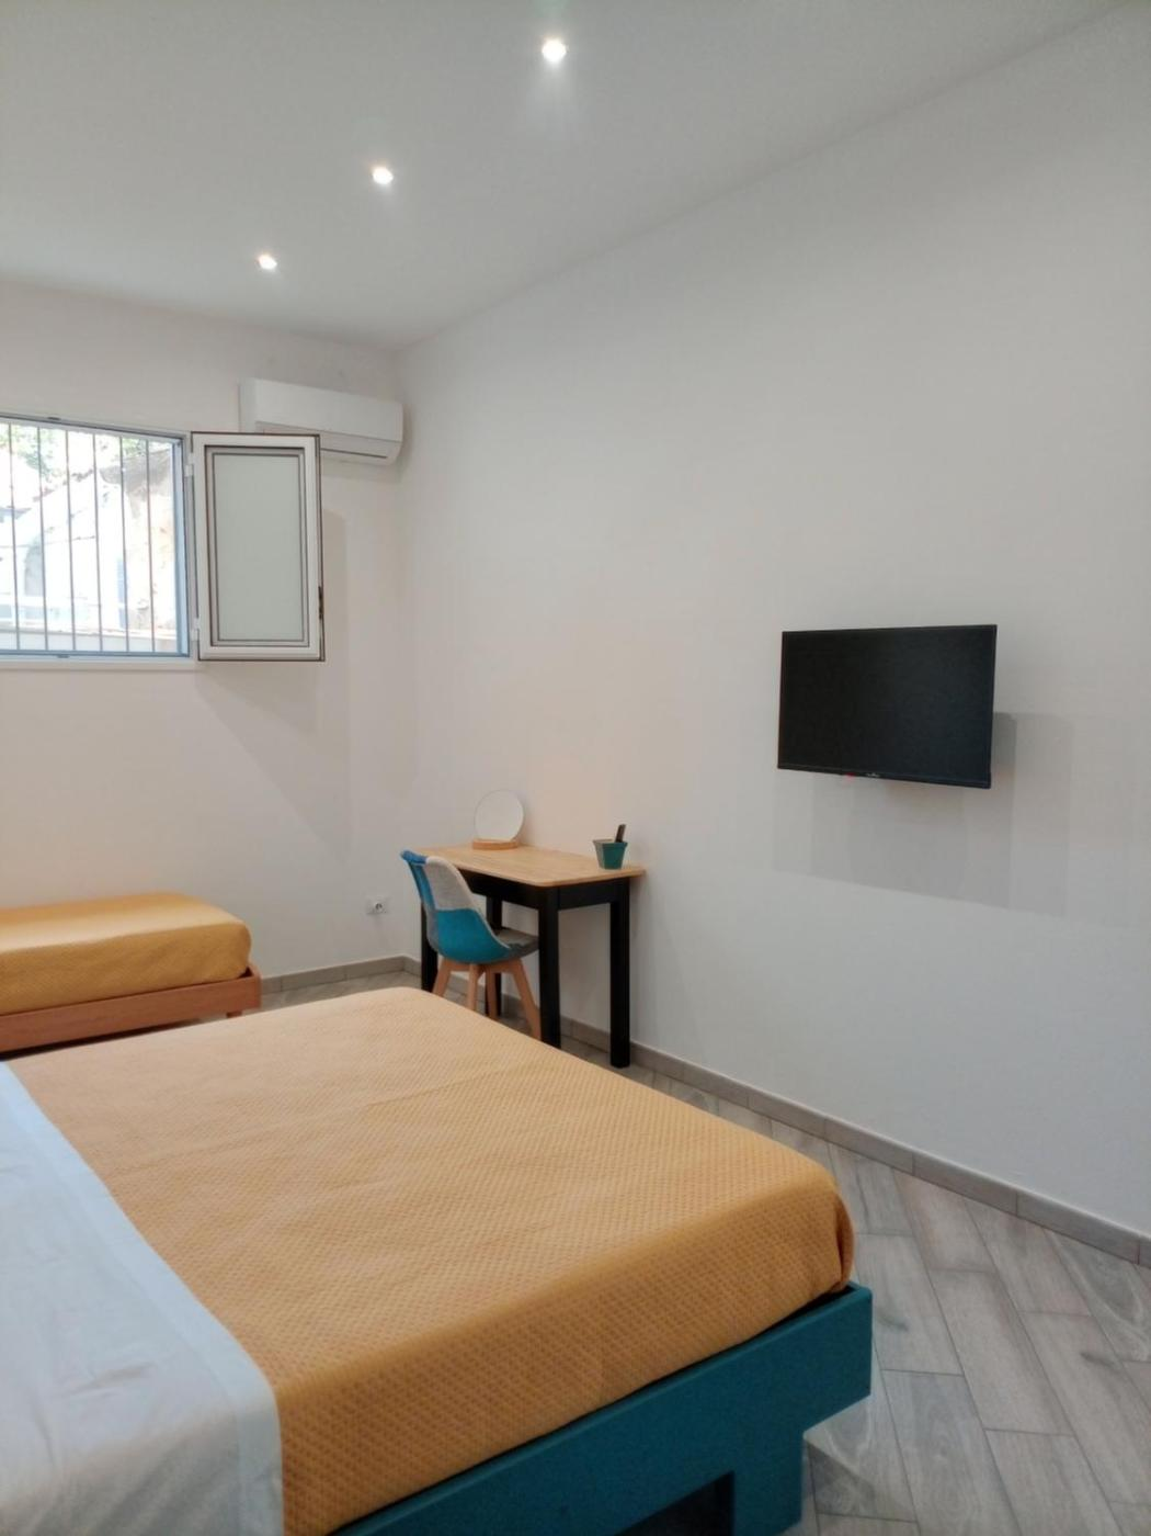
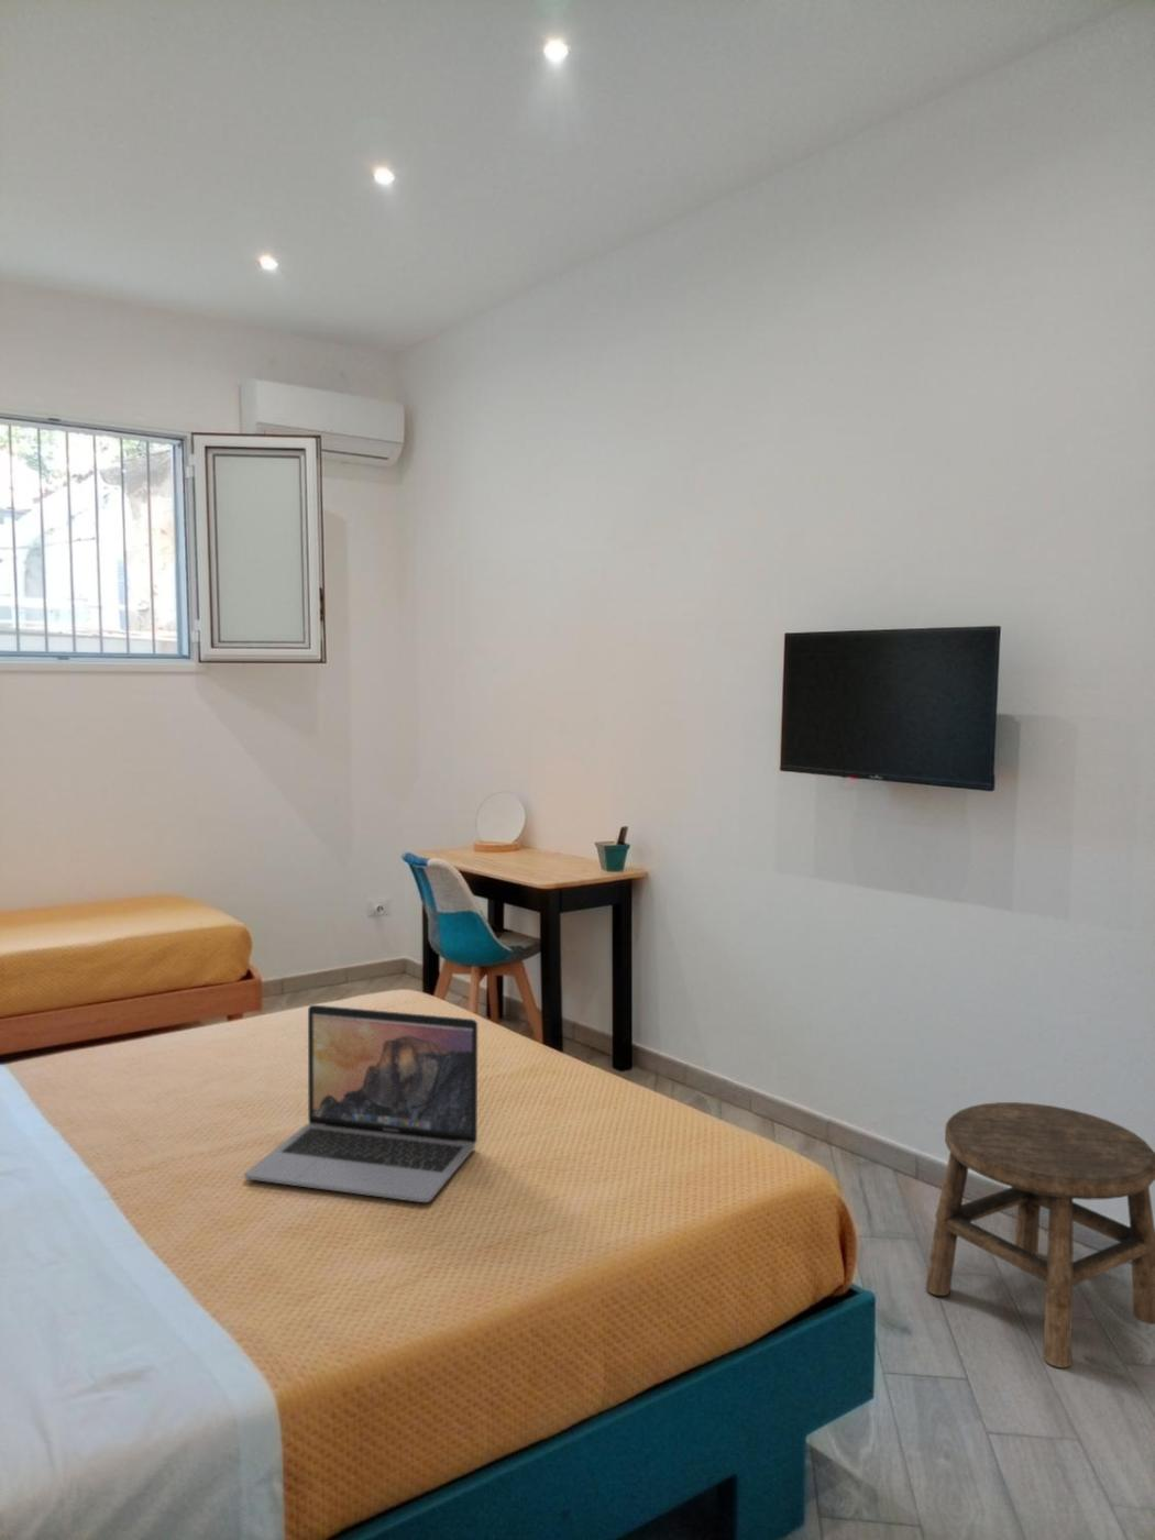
+ stool [926,1101,1155,1368]
+ laptop [244,1004,478,1203]
